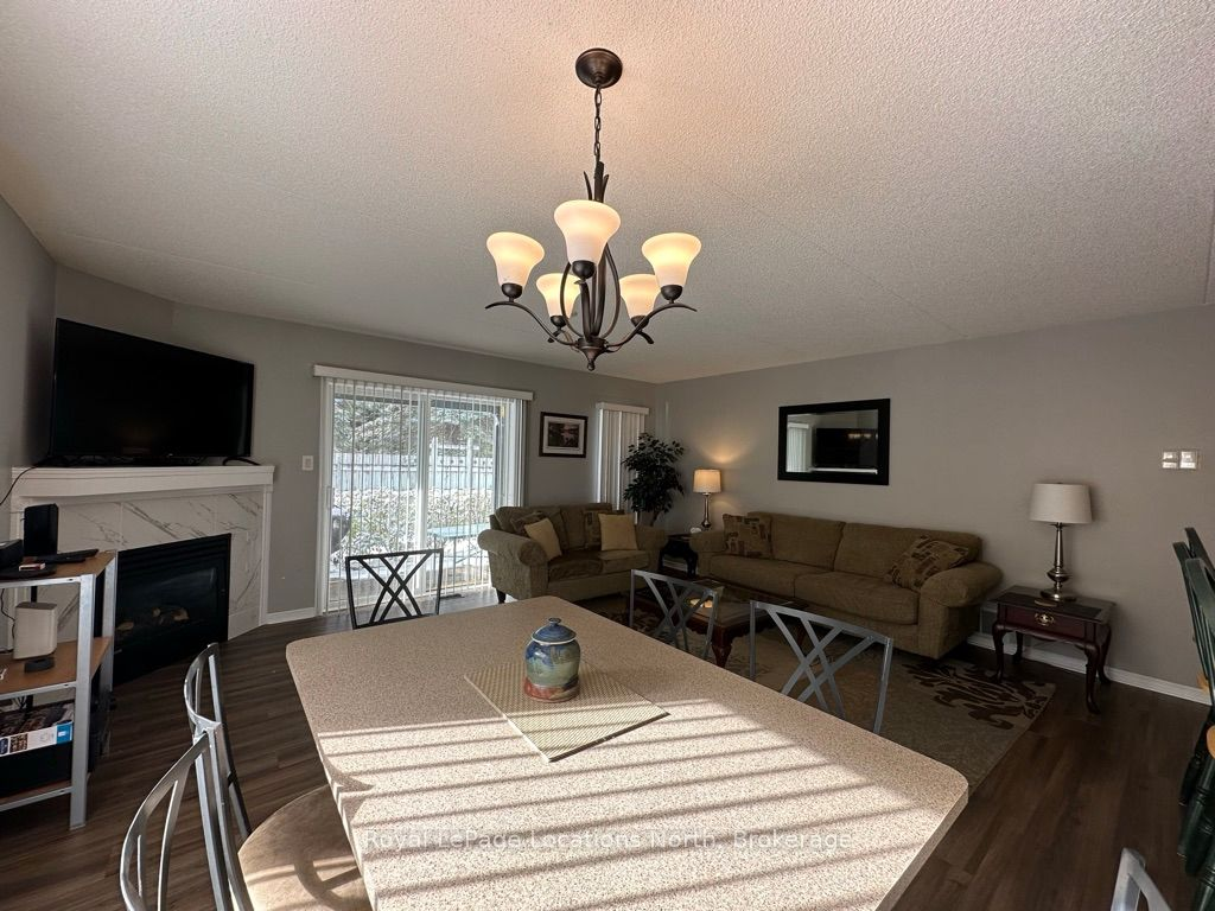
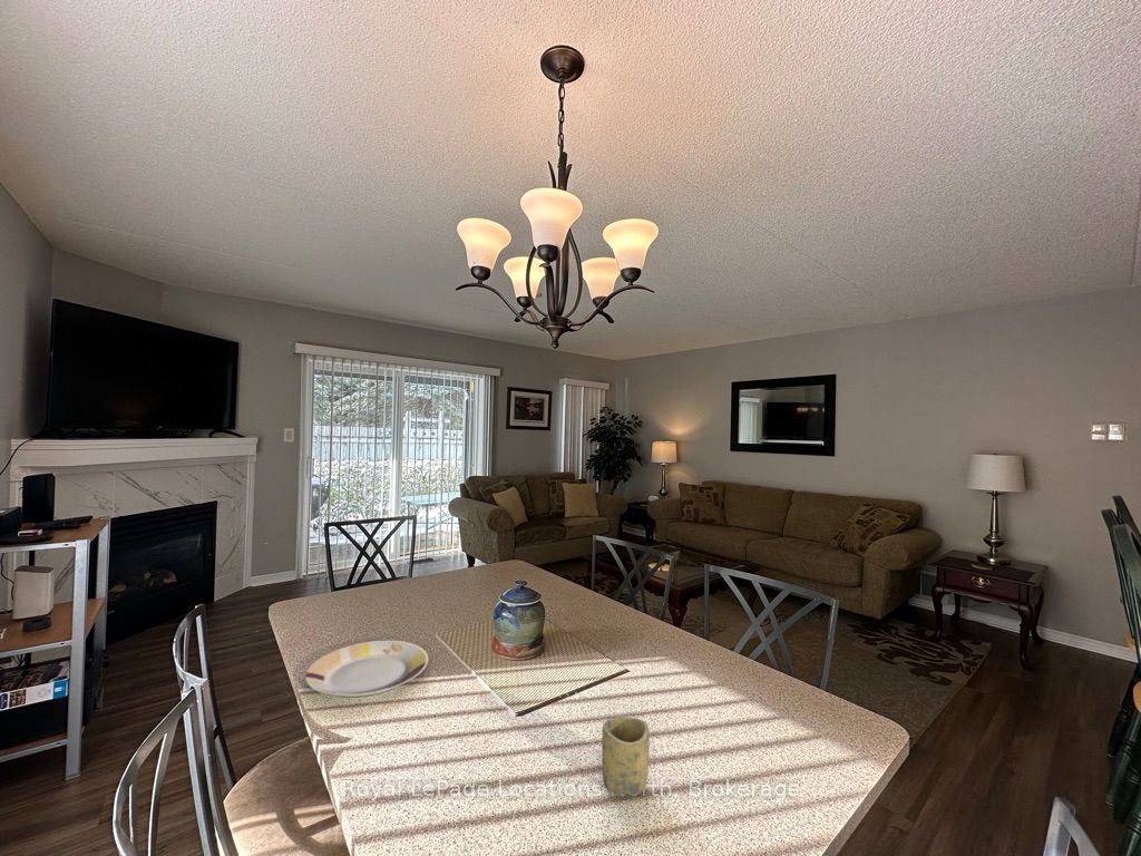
+ cup [601,717,651,795]
+ plate [304,640,429,698]
